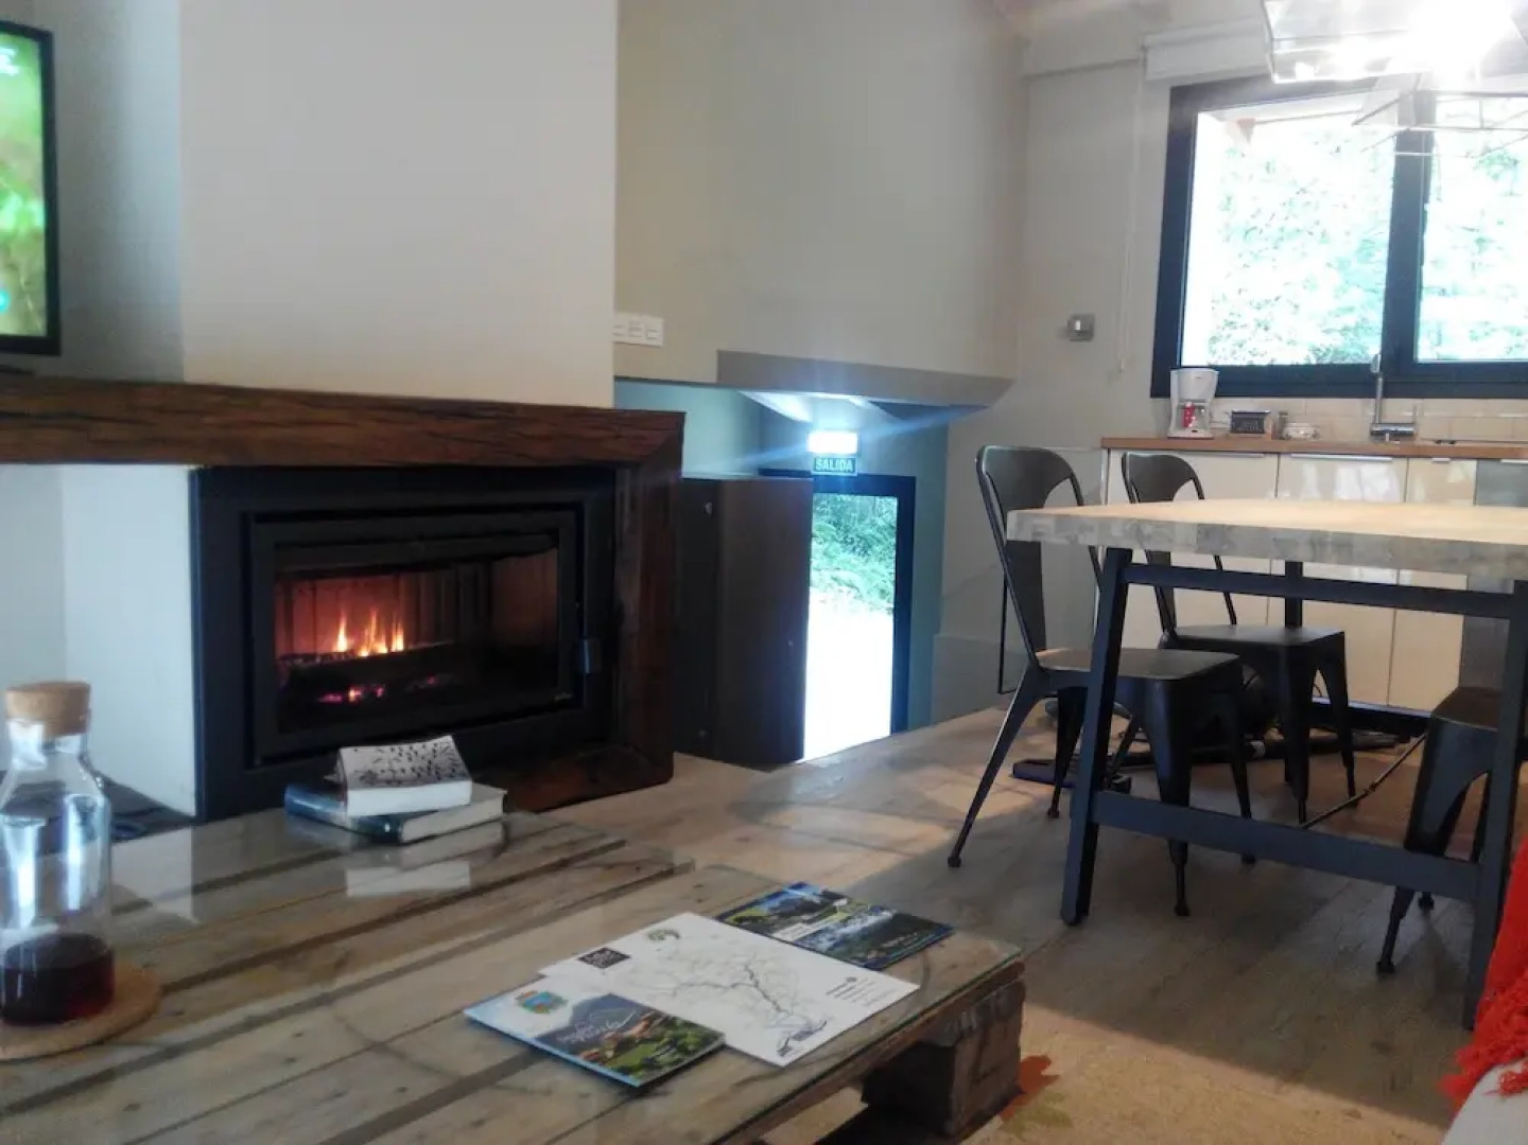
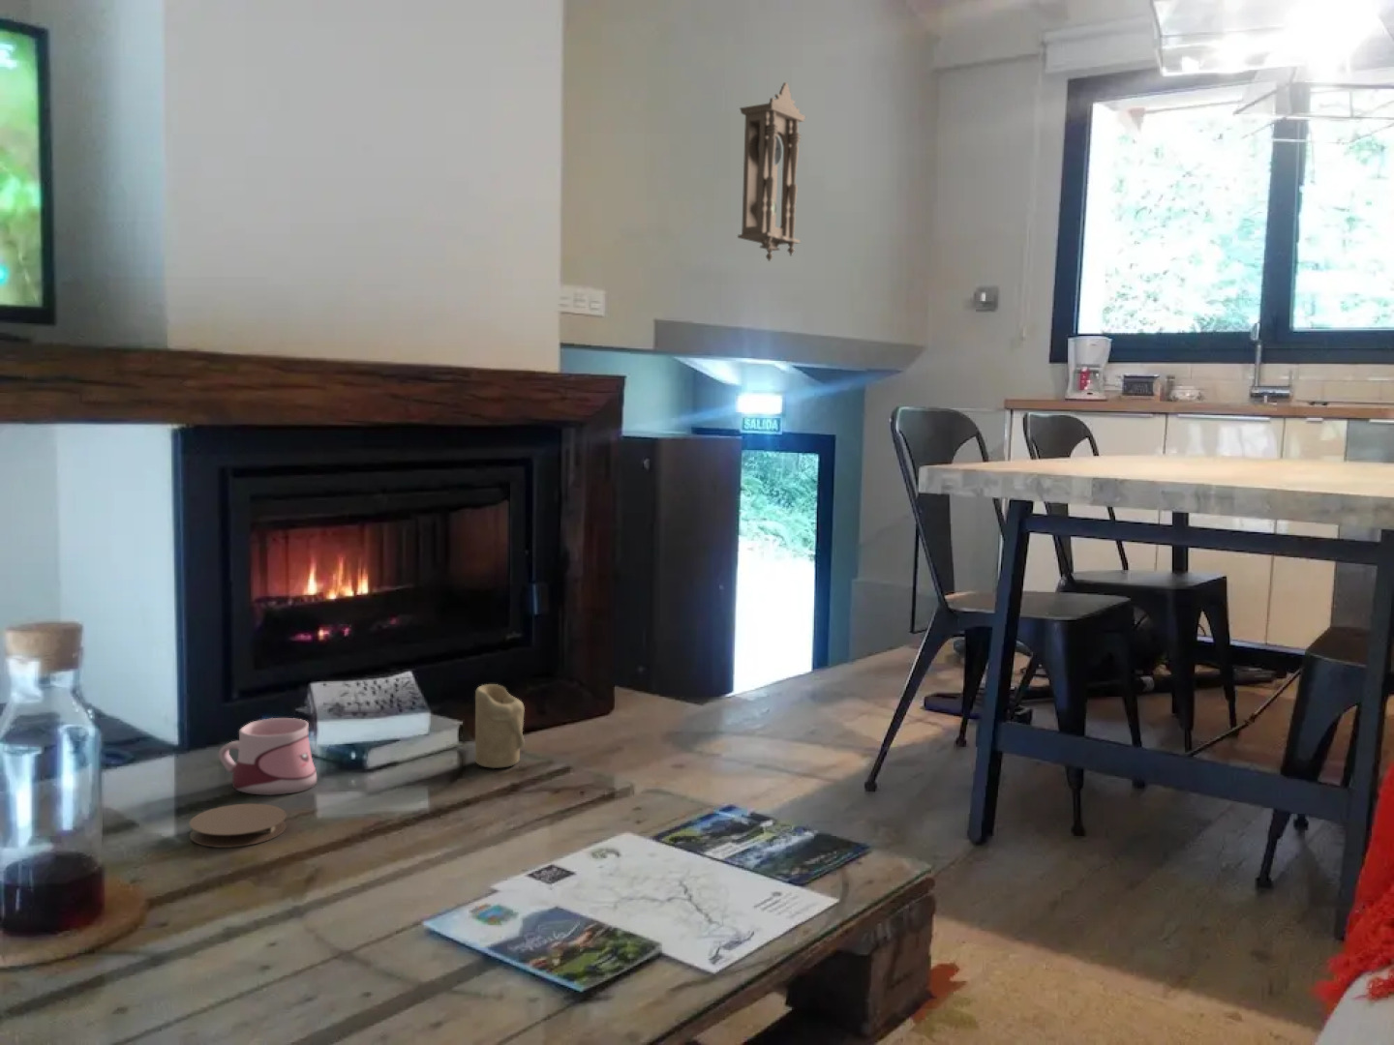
+ candle [474,683,526,769]
+ pendulum clock [737,81,807,262]
+ mug [217,717,317,796]
+ coaster [189,804,288,849]
